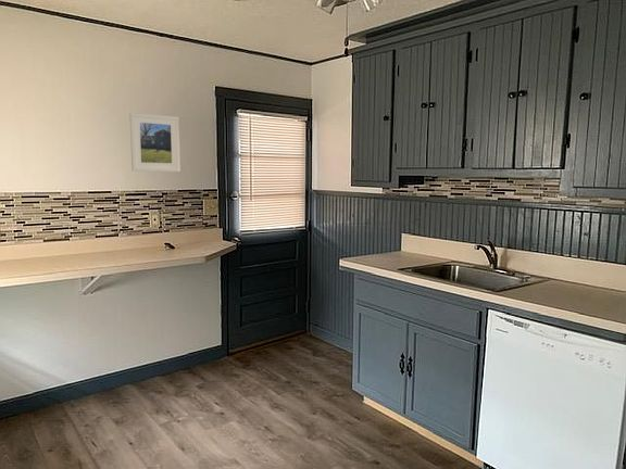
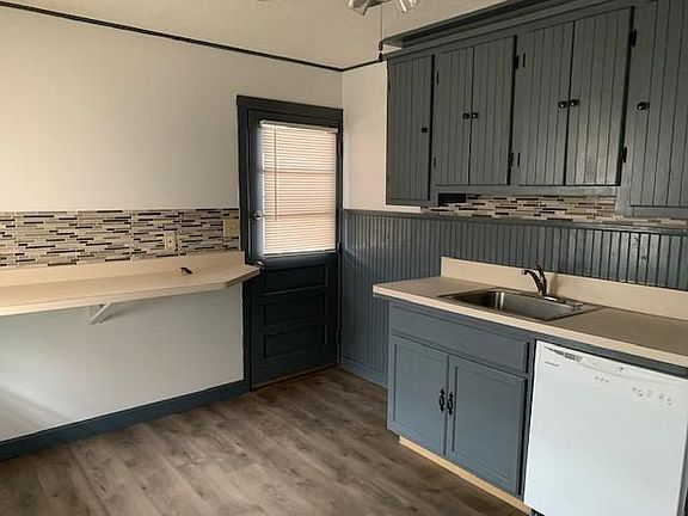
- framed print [128,112,181,173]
